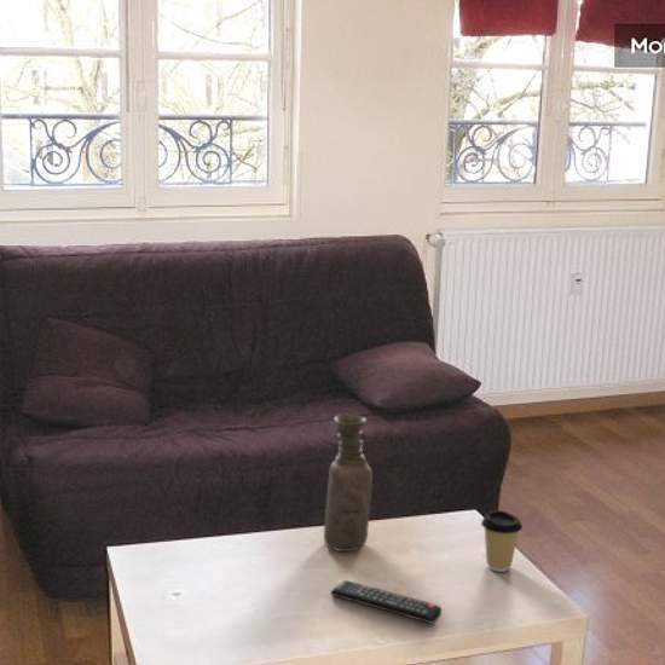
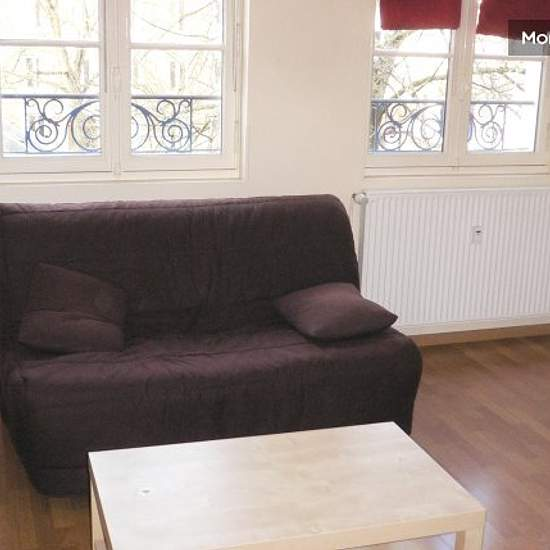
- vase [323,414,374,553]
- remote control [329,579,443,625]
- coffee cup [480,509,524,573]
